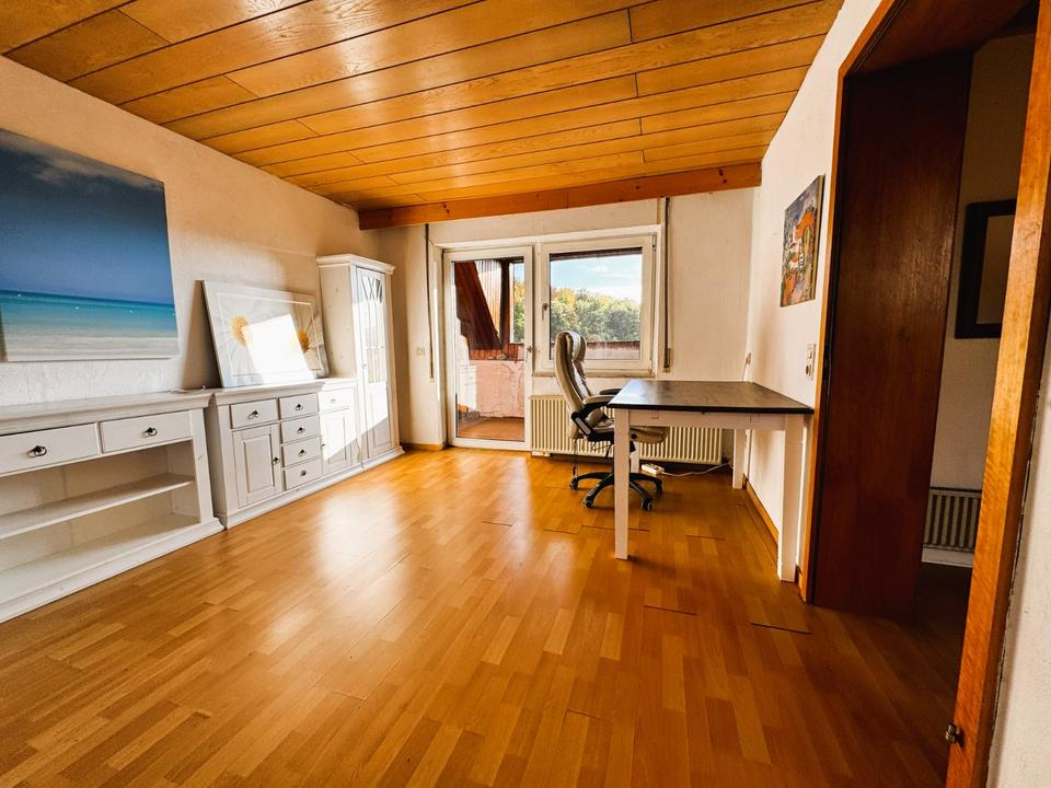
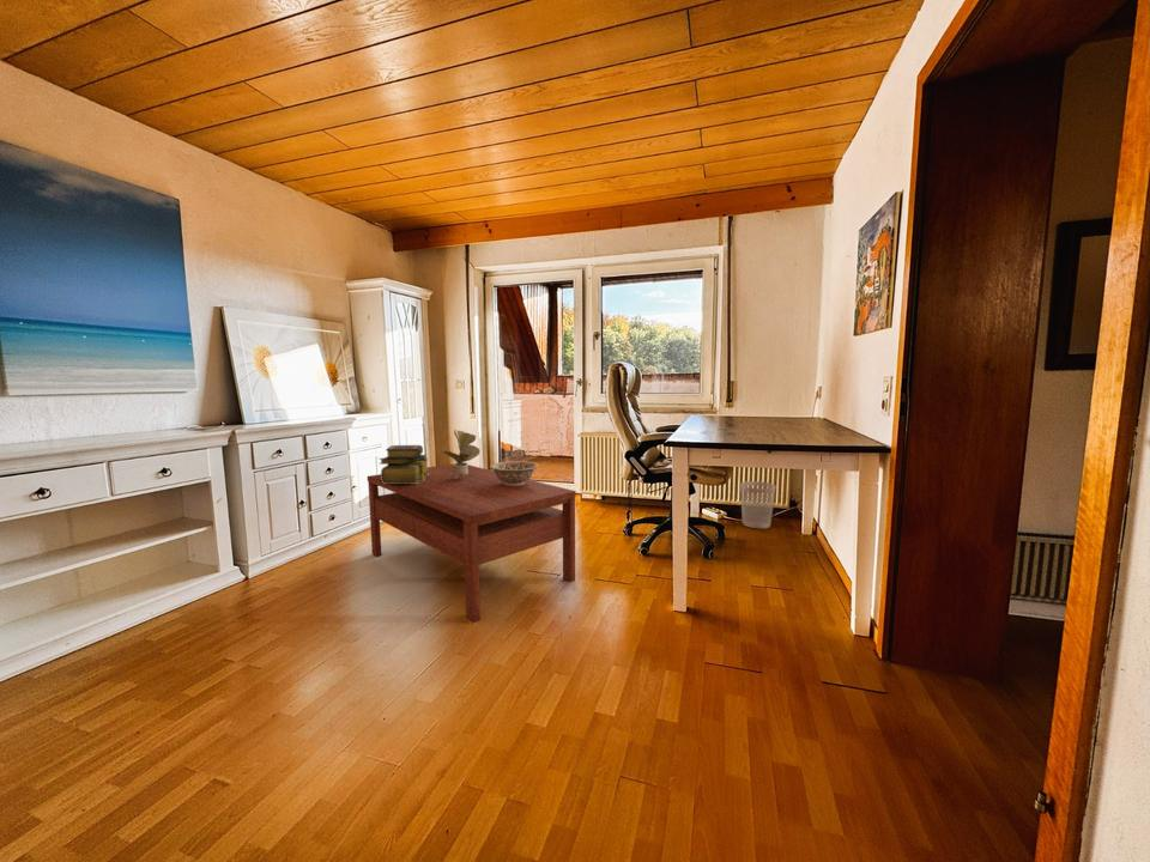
+ coffee table [367,462,577,624]
+ stack of books [377,444,429,484]
+ wastebasket [739,480,777,529]
+ decorative bowl [489,460,540,486]
+ potted plant [440,429,482,479]
